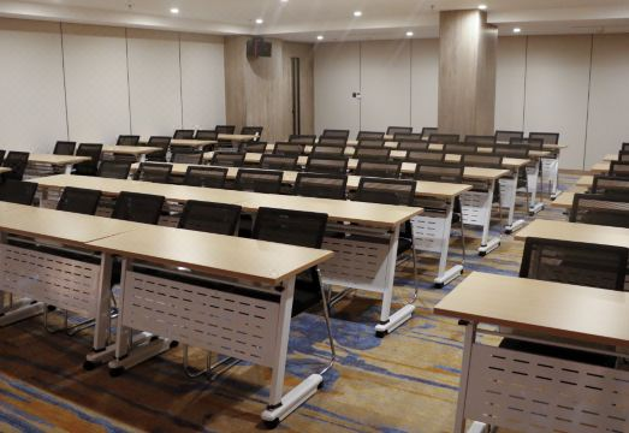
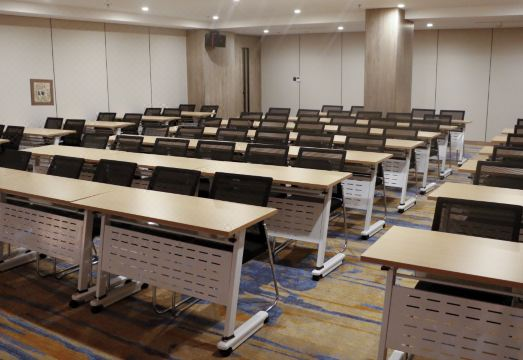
+ wall art [29,78,55,107]
